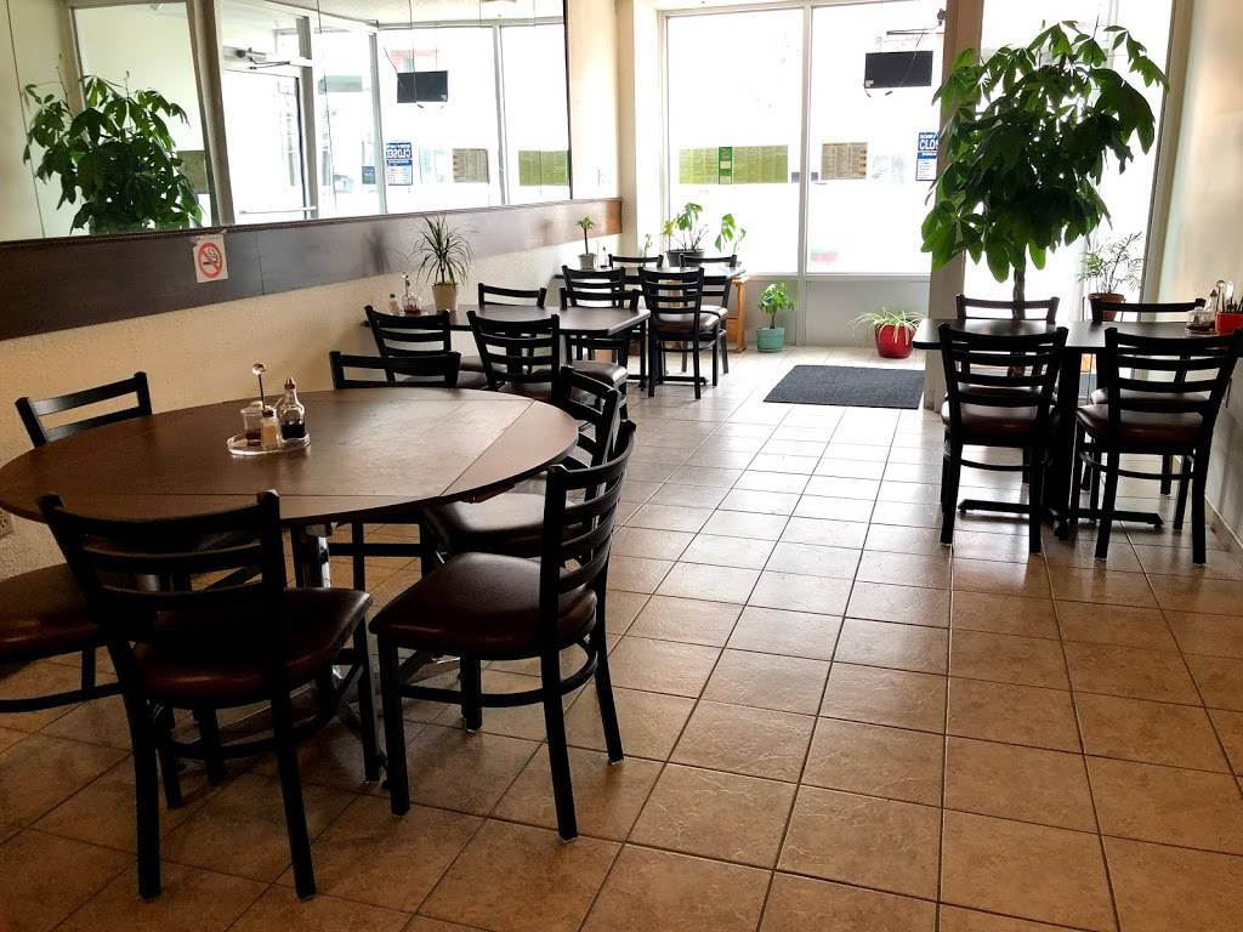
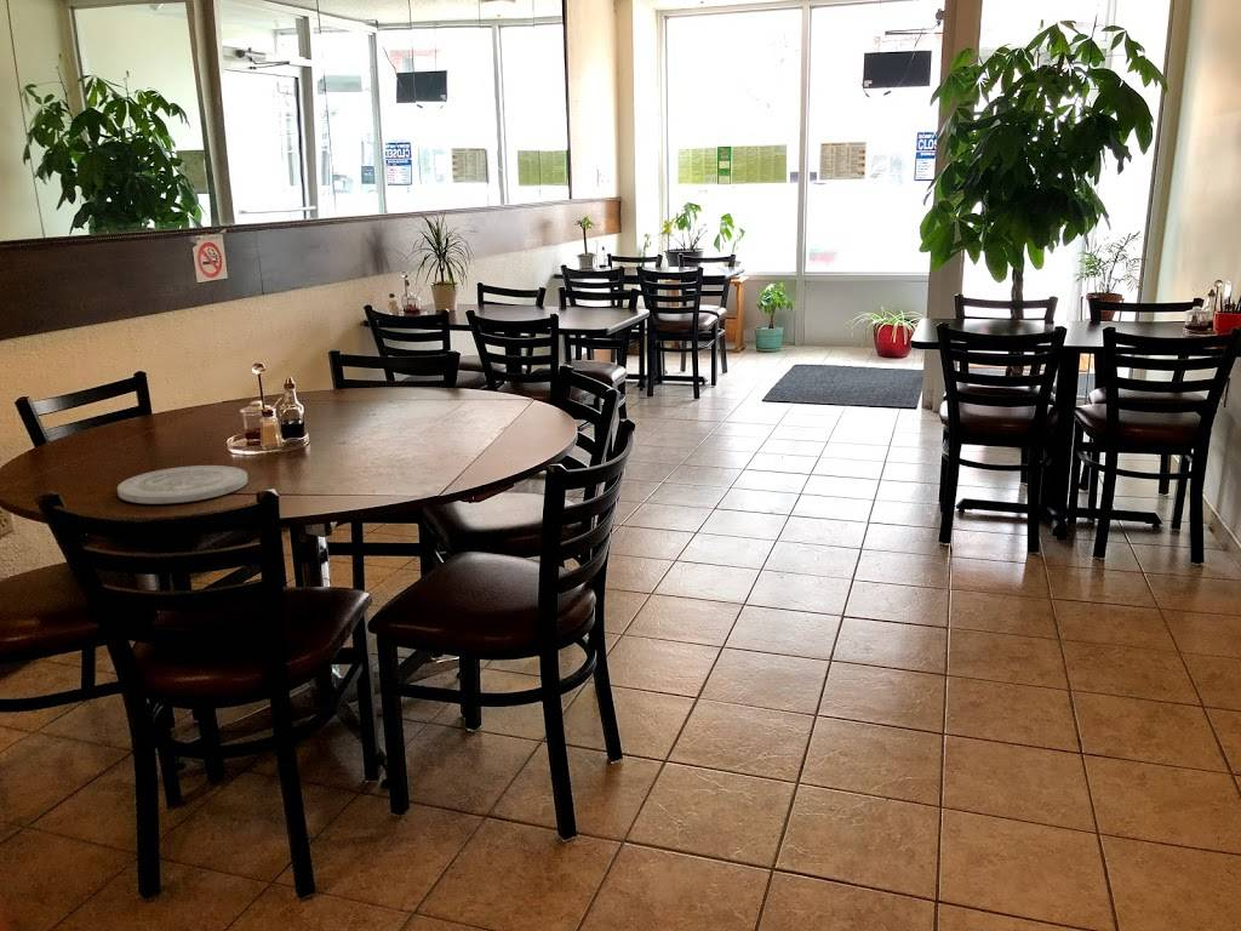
+ plate [116,464,248,504]
